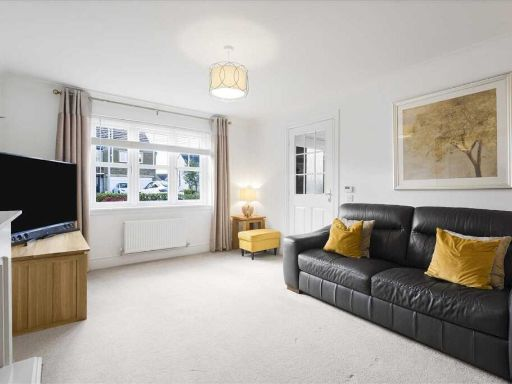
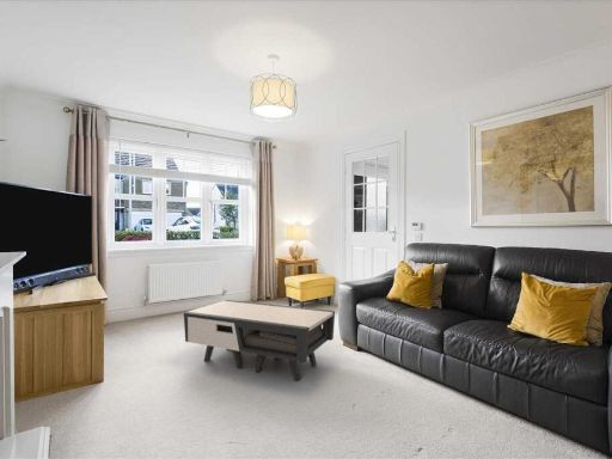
+ coffee table [183,299,336,382]
